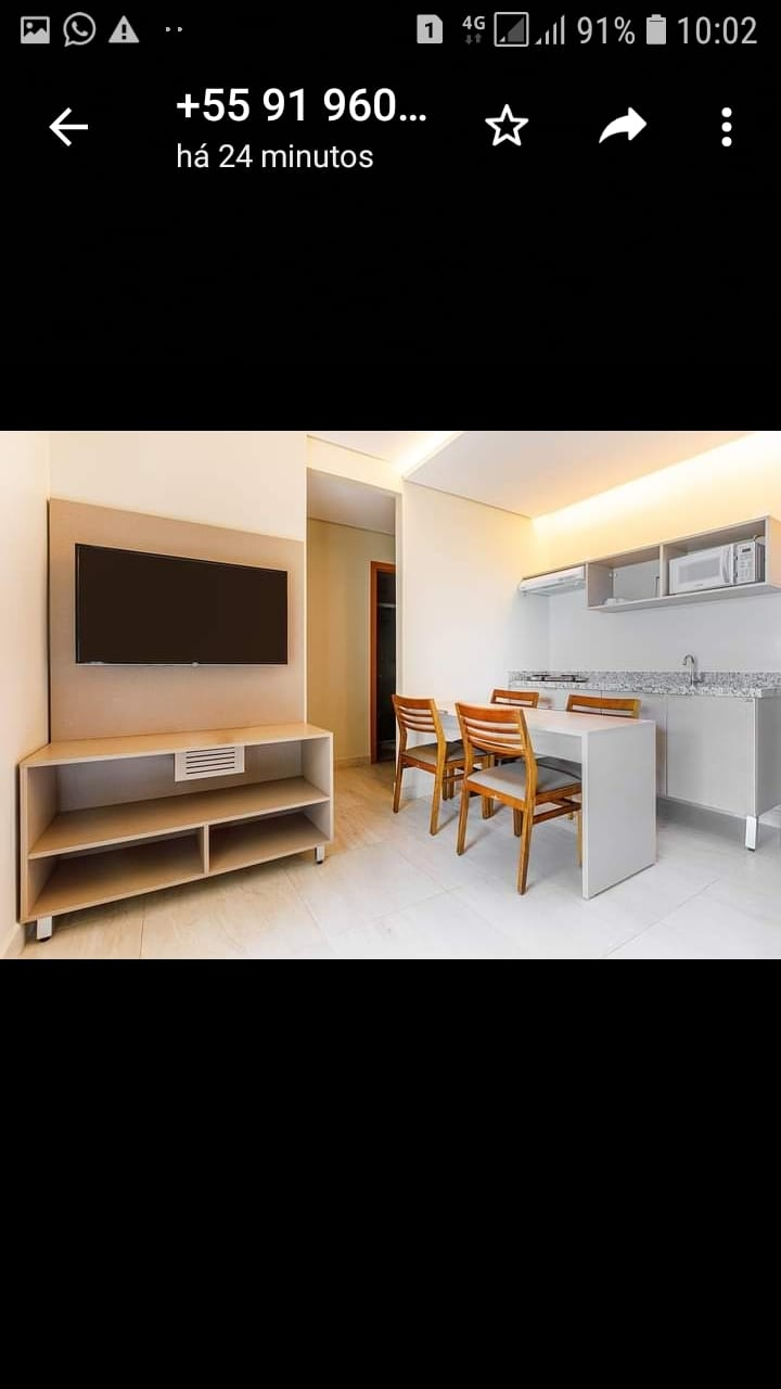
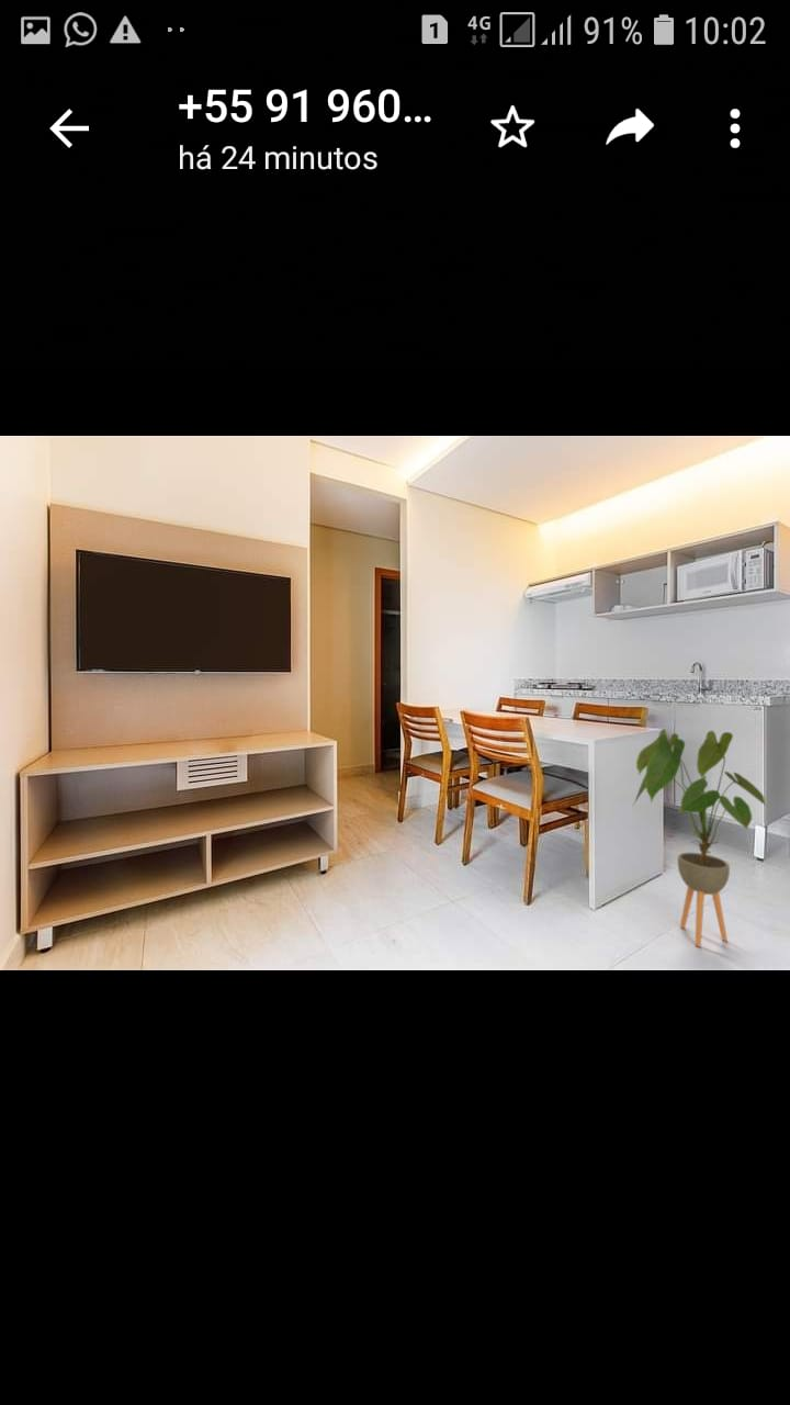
+ house plant [632,728,769,947]
